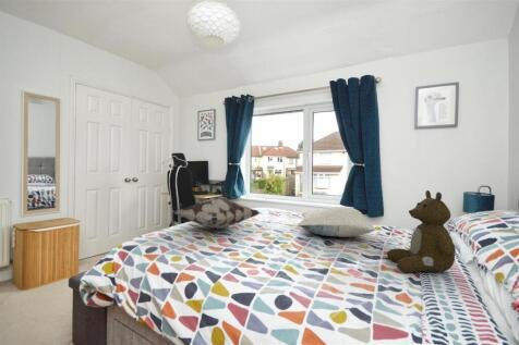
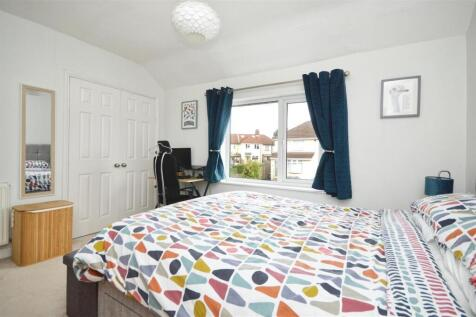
- decorative pillow [173,196,261,231]
- pillow [297,206,376,238]
- teddy bear [386,189,456,273]
